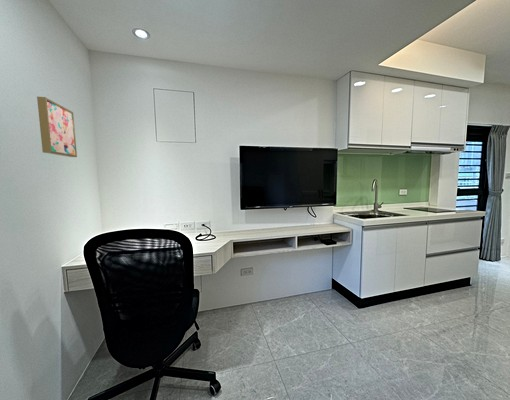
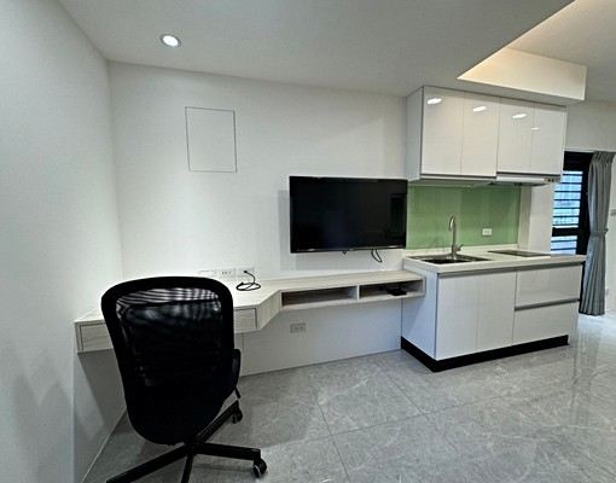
- wall art [36,96,78,158]
